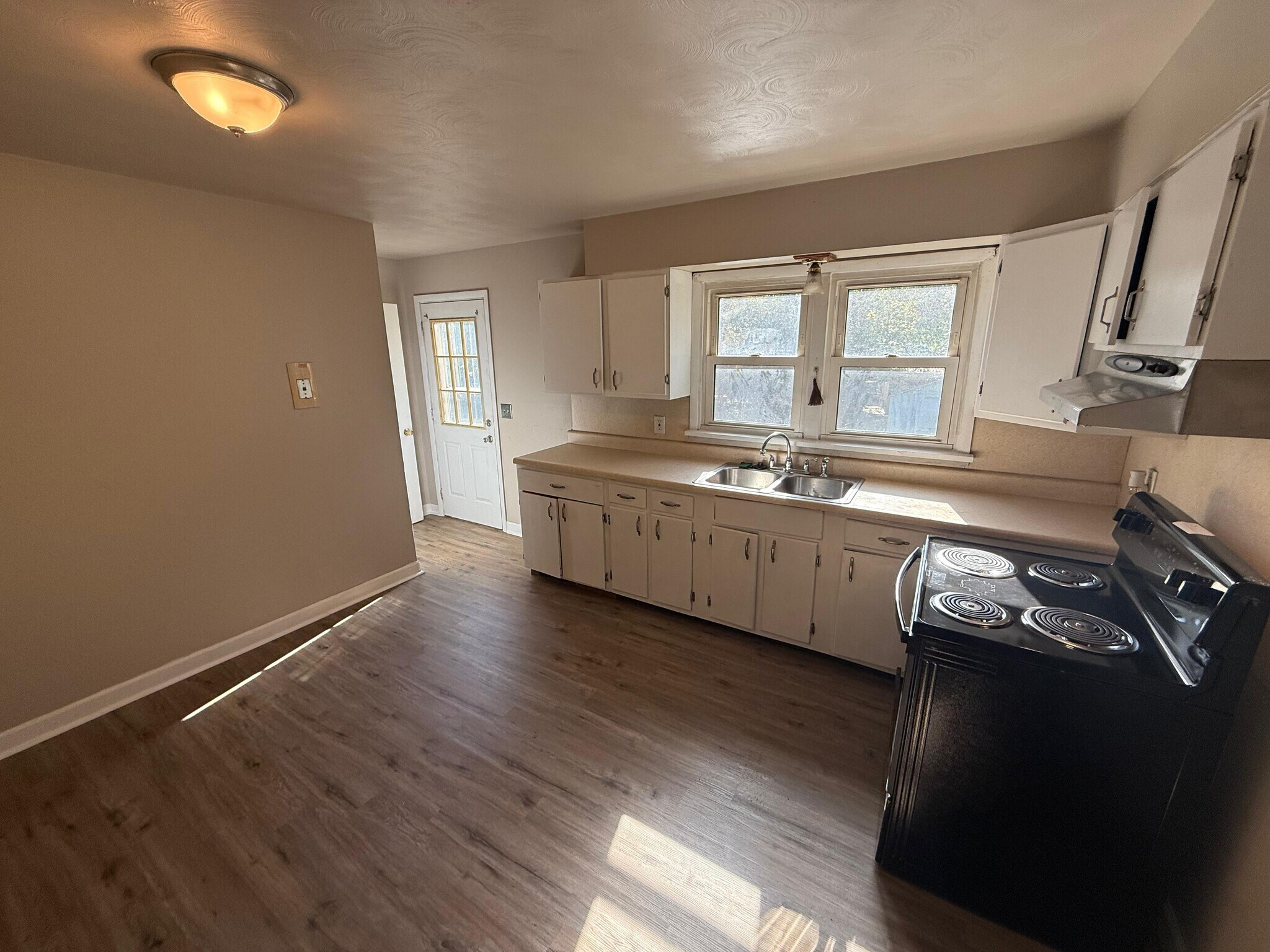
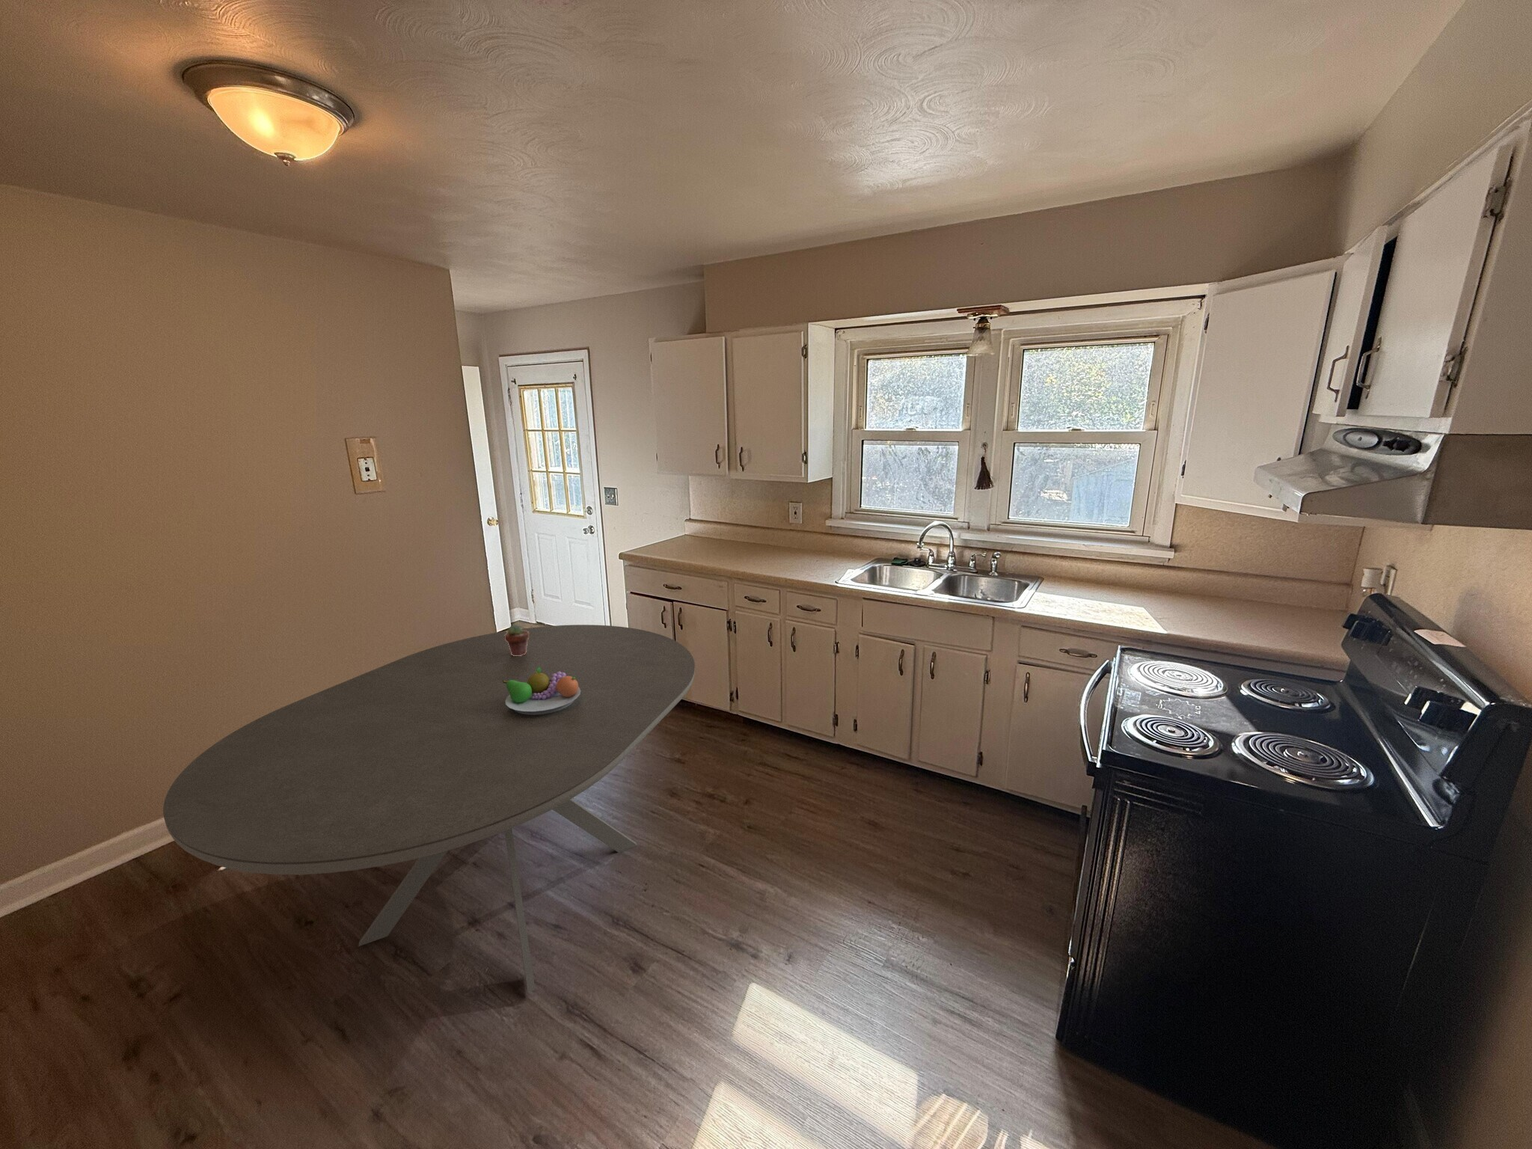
+ dining table [163,624,696,992]
+ potted succulent [504,625,528,657]
+ fruit bowl [503,667,580,716]
